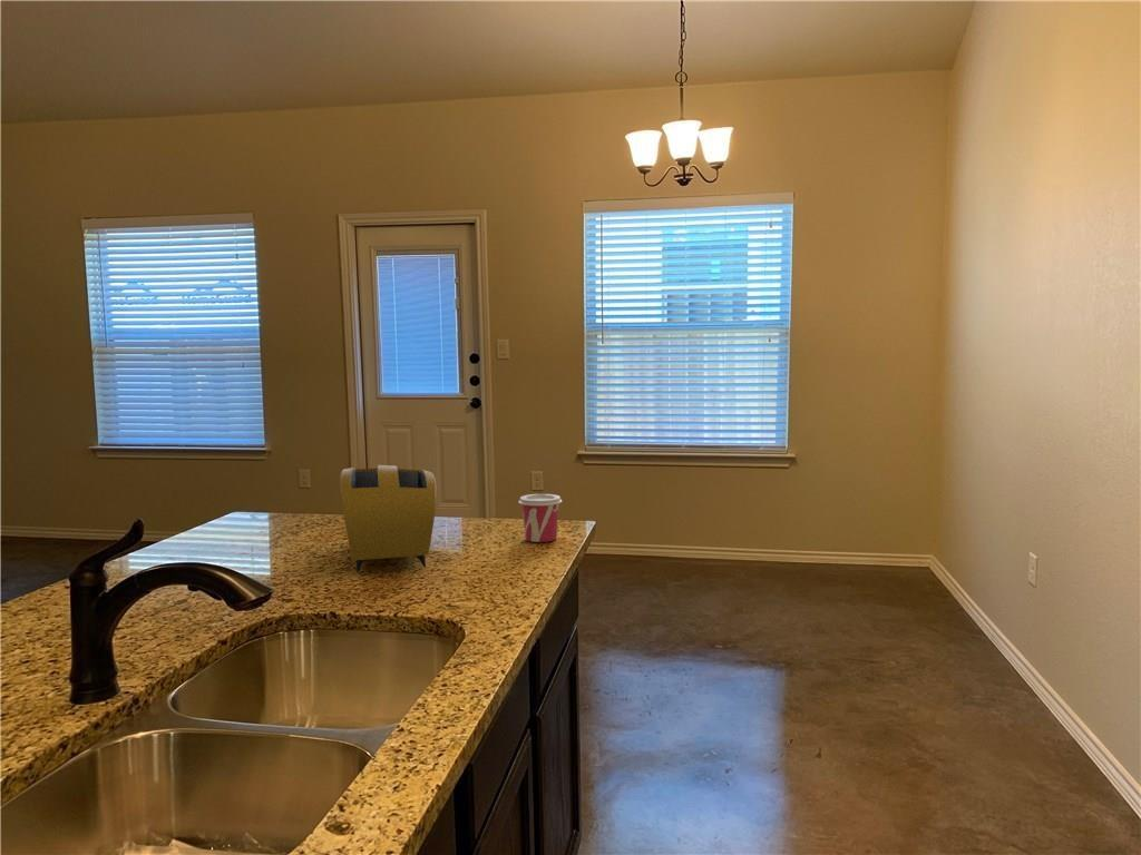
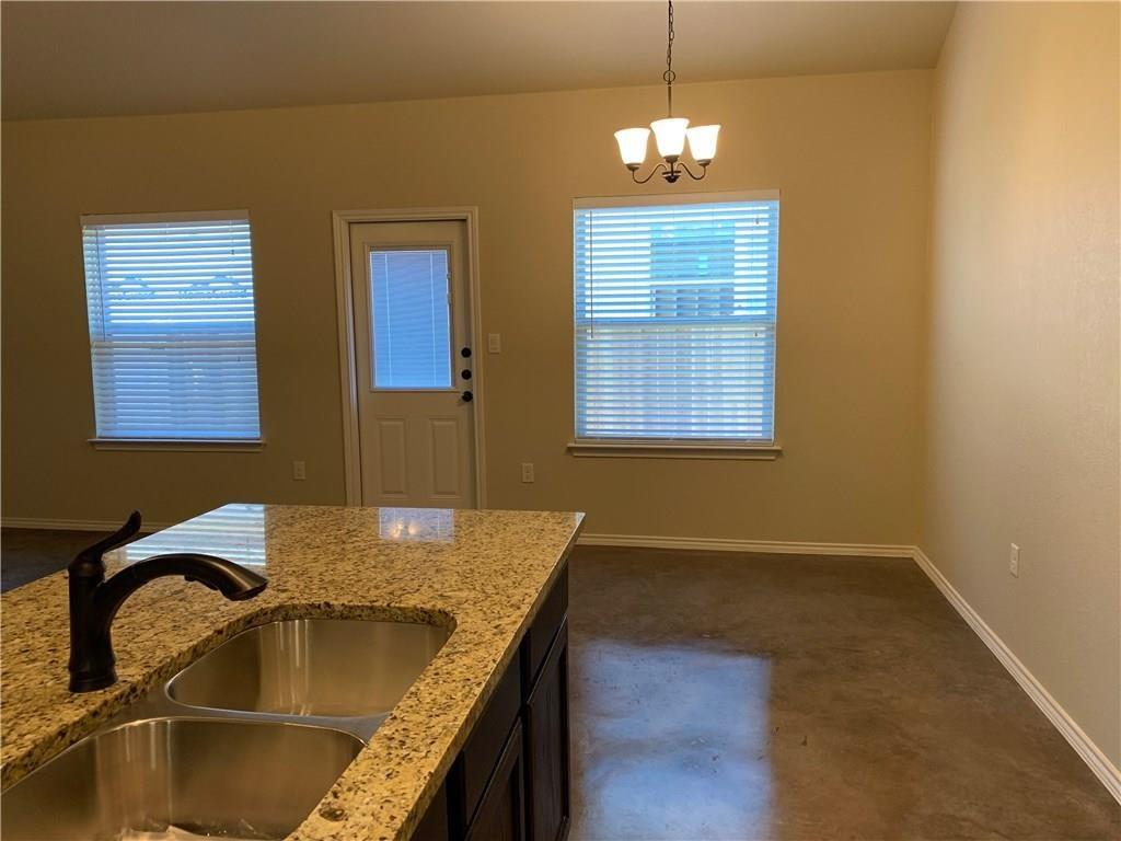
- cup [518,493,563,543]
- toaster [339,464,438,573]
